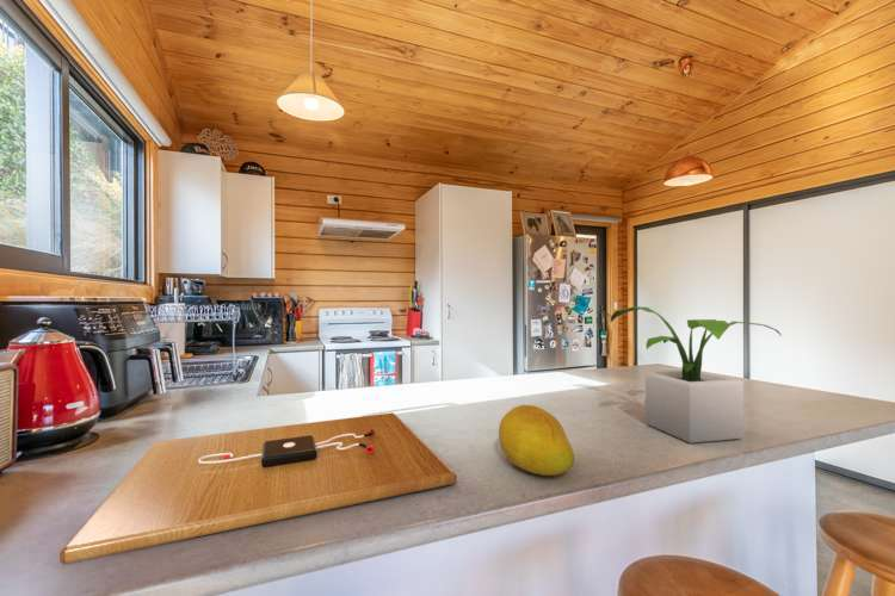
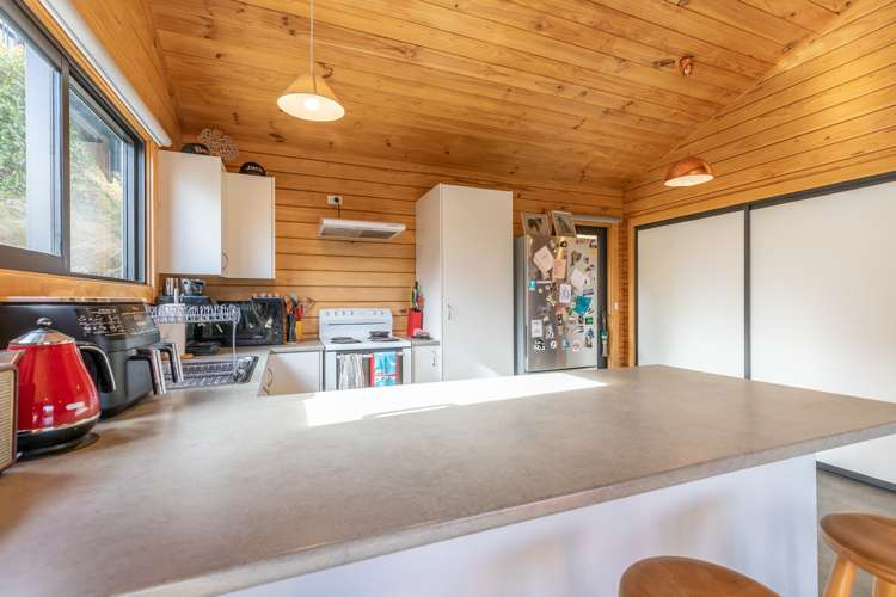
- fruit [498,404,576,477]
- cutting board [58,411,457,565]
- potted plant [610,305,783,445]
